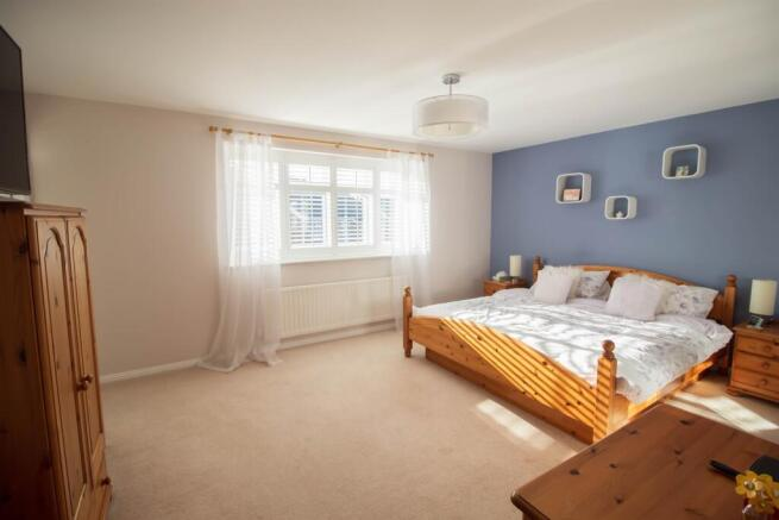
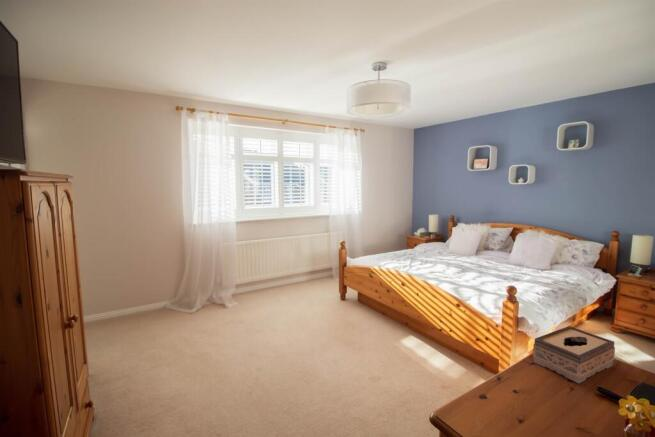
+ tissue box [532,325,616,384]
